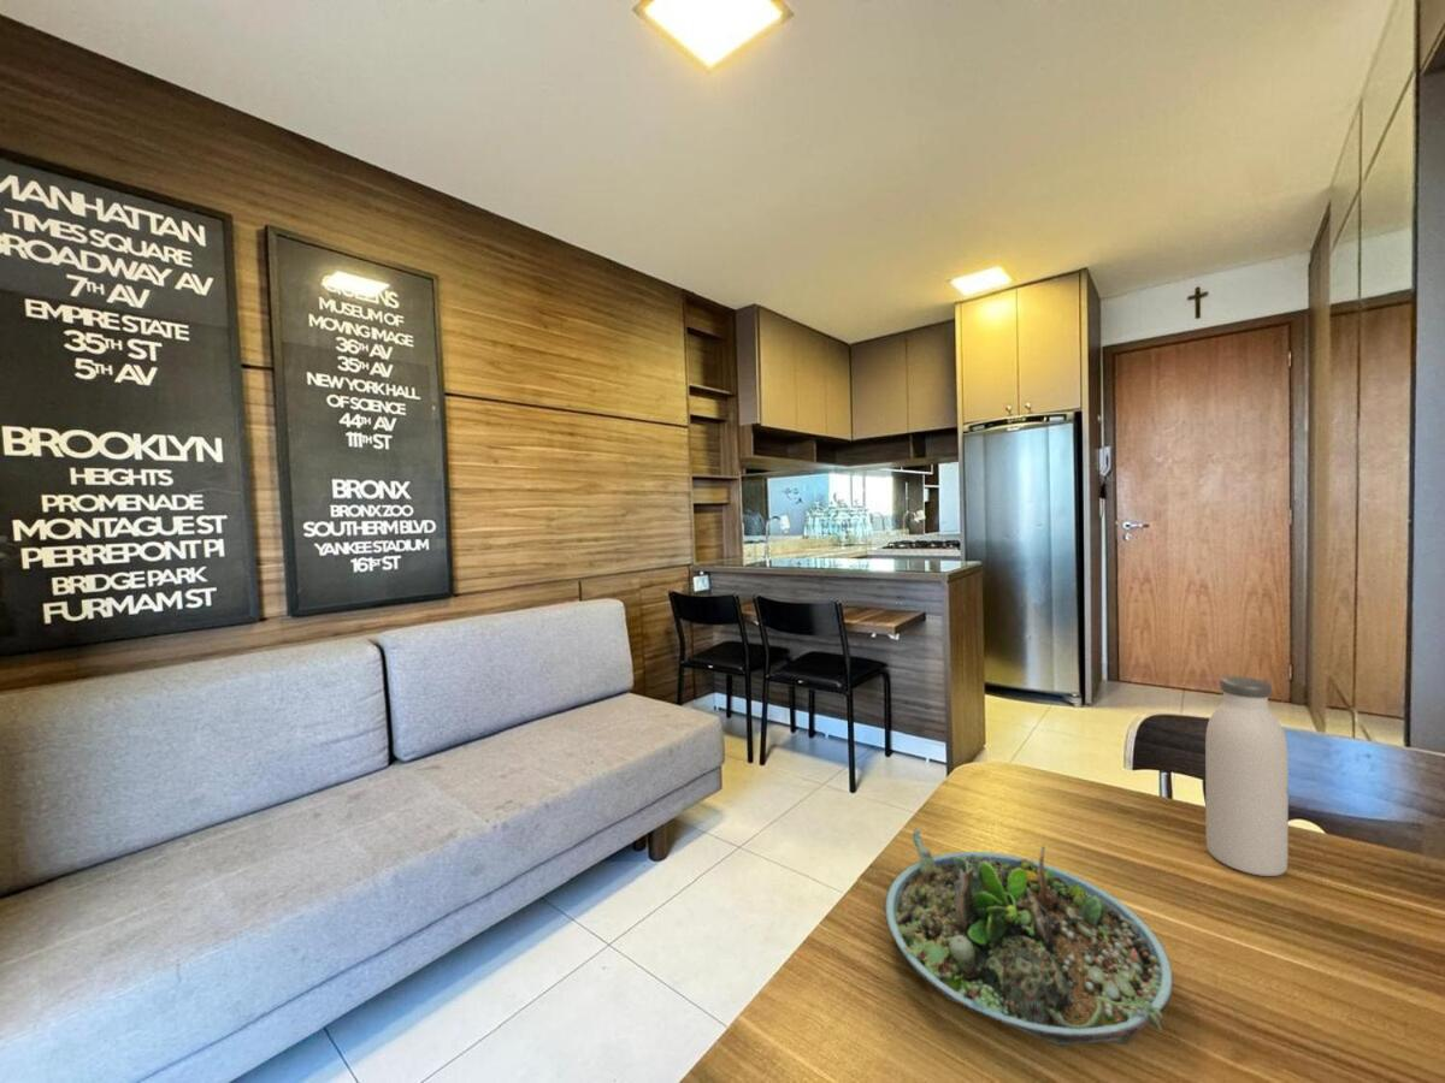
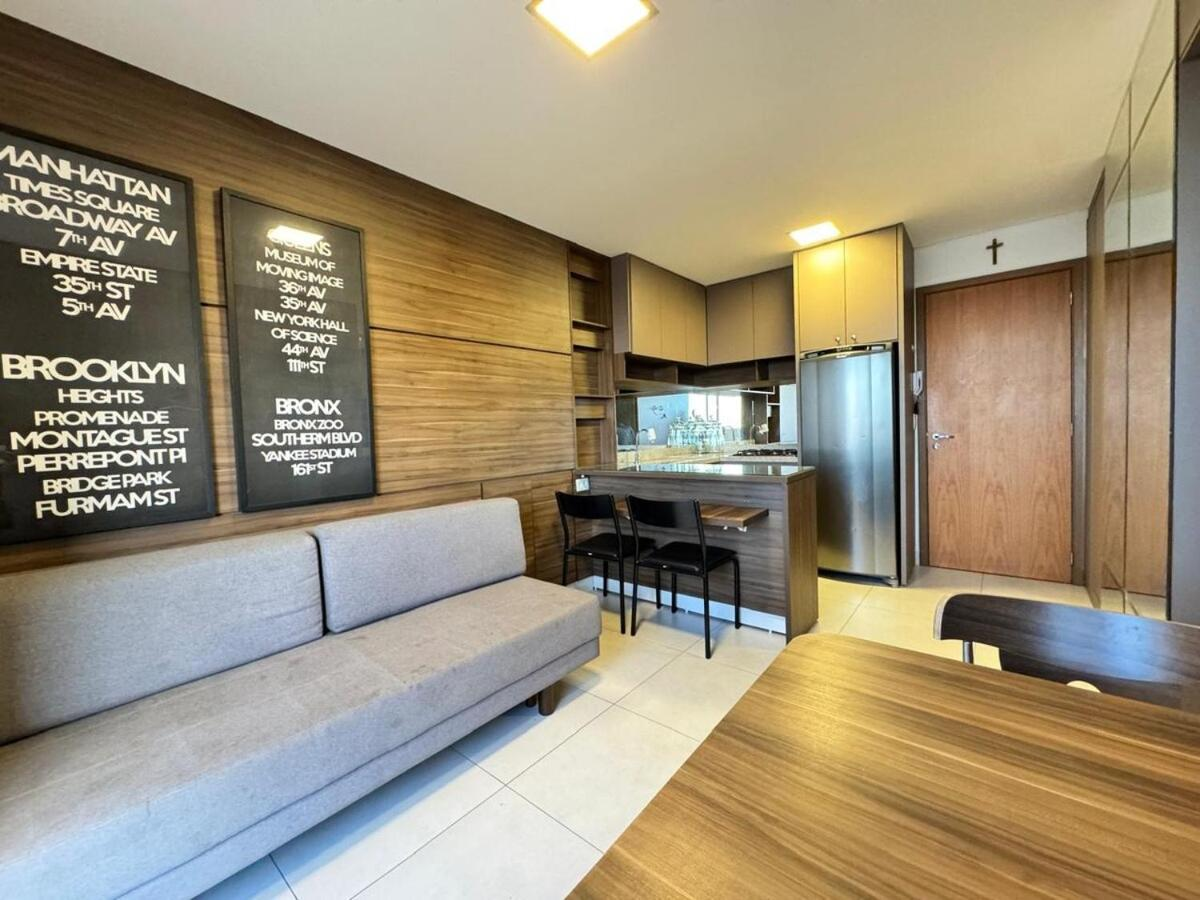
- succulent planter [883,827,1174,1047]
- water bottle [1204,675,1290,877]
